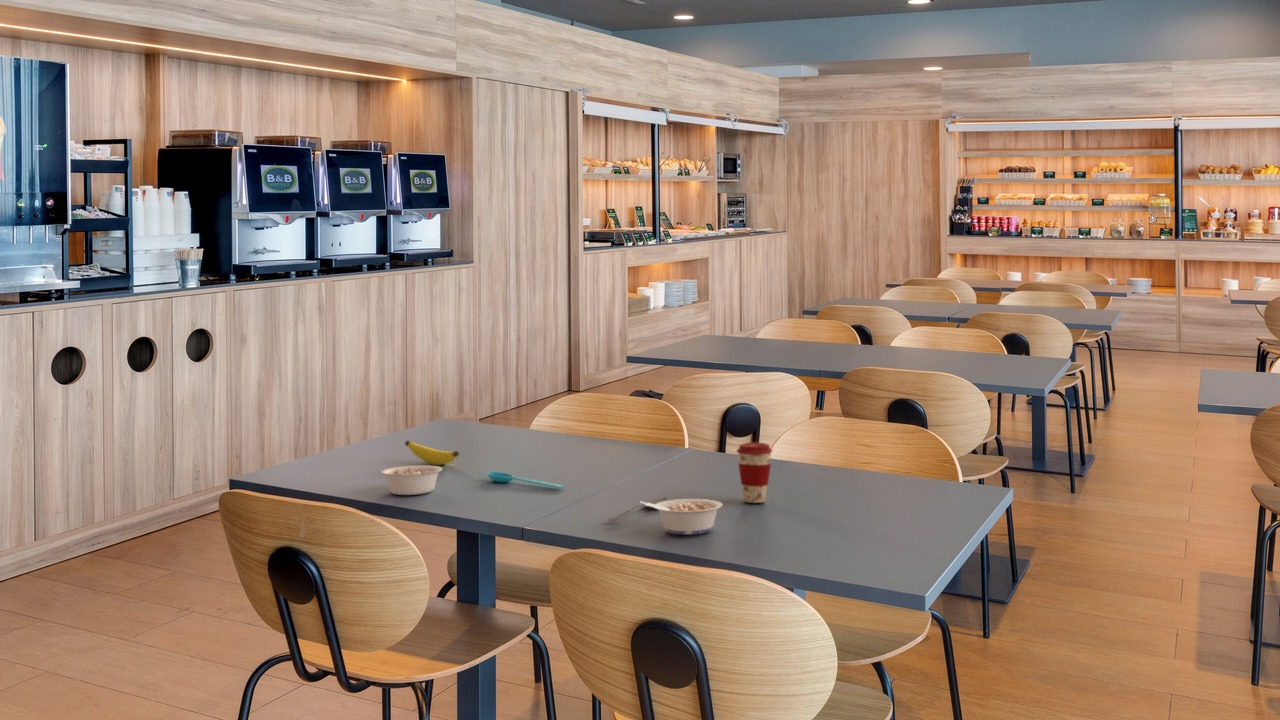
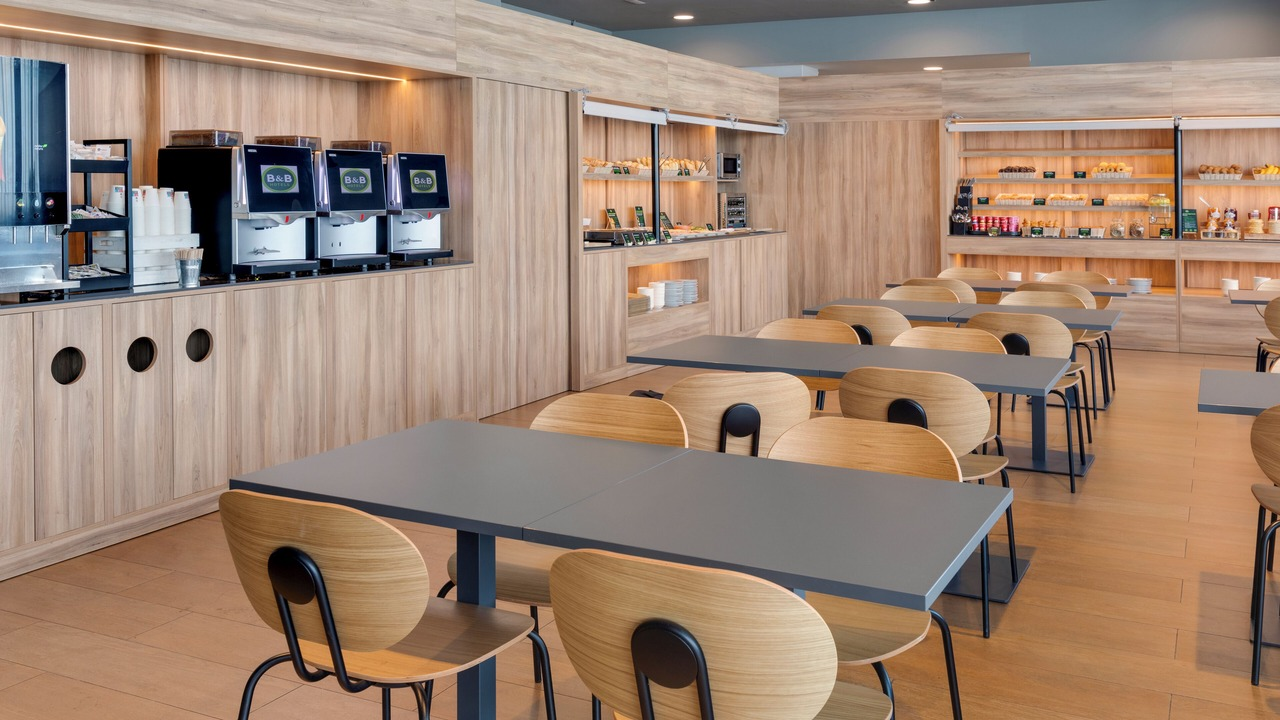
- legume [639,498,723,535]
- spoon [606,496,670,522]
- banana [404,439,460,466]
- legume [380,462,456,496]
- spoon [486,471,565,489]
- coffee cup [736,441,773,504]
